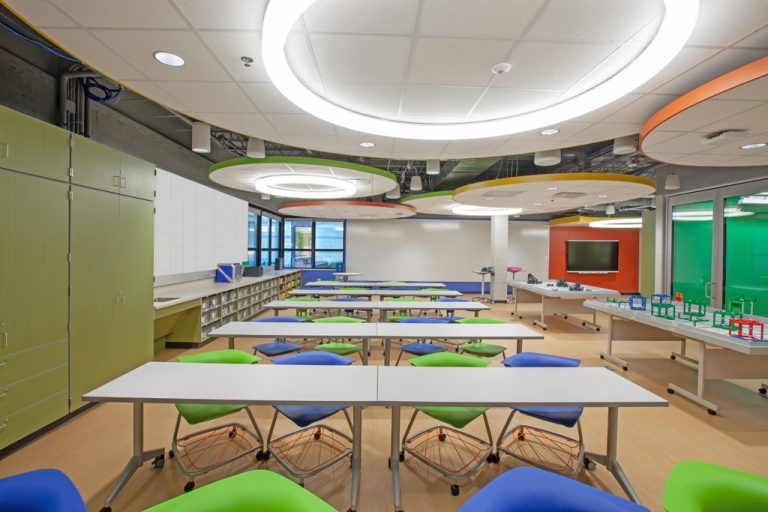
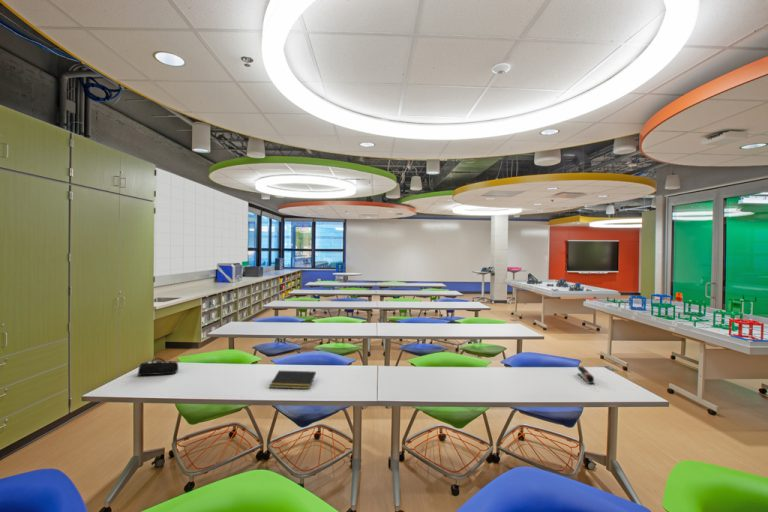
+ pencil case [136,357,179,377]
+ notepad [269,370,317,390]
+ stapler [576,365,595,385]
